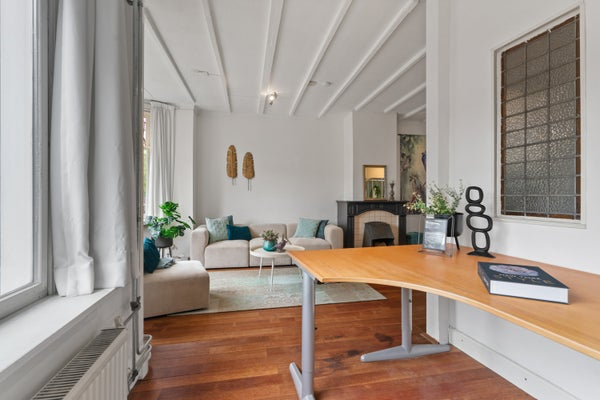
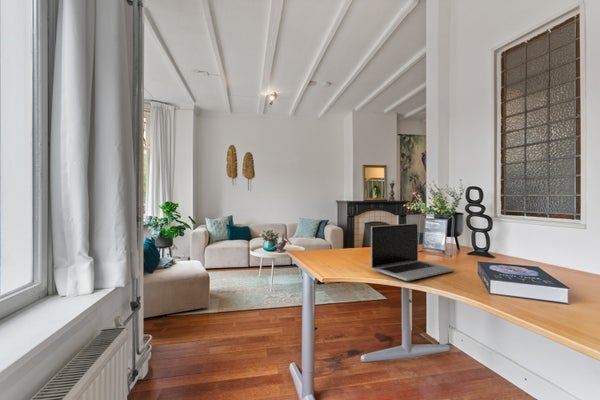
+ laptop [370,222,456,282]
